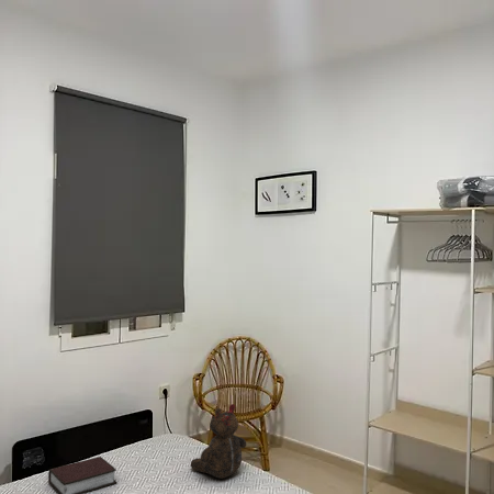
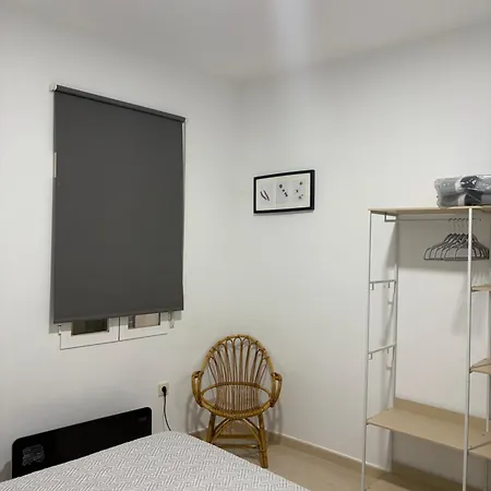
- teddy bear [190,403,247,480]
- bible [47,456,117,494]
